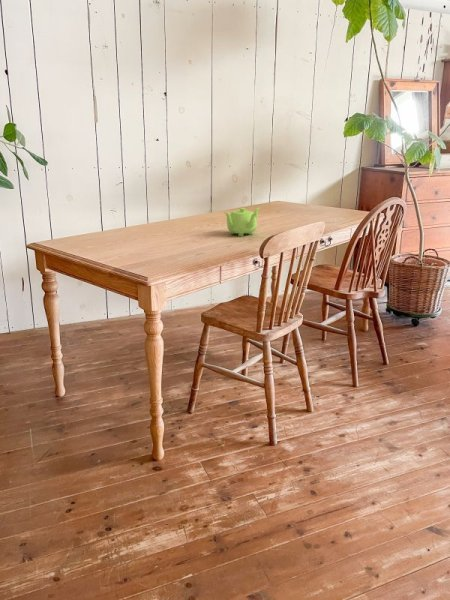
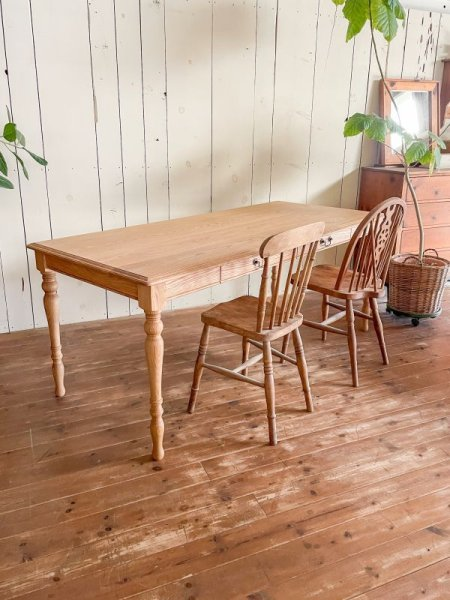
- teapot [223,206,261,237]
